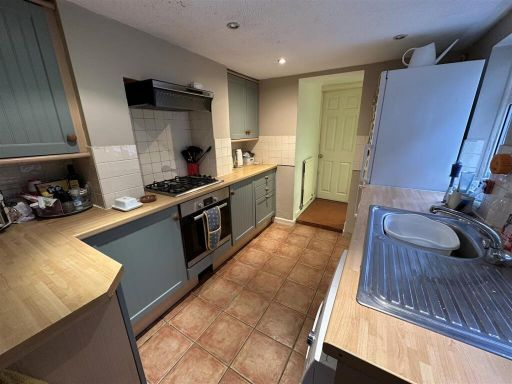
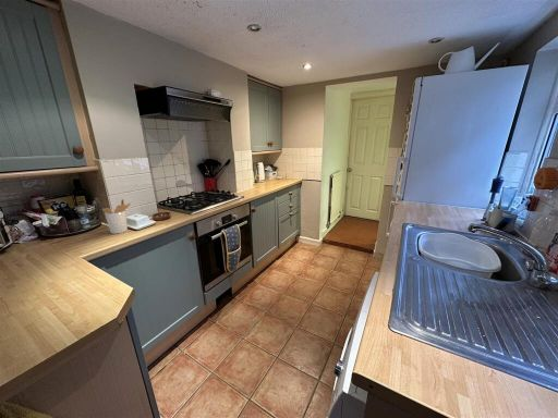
+ utensil holder [101,198,132,235]
